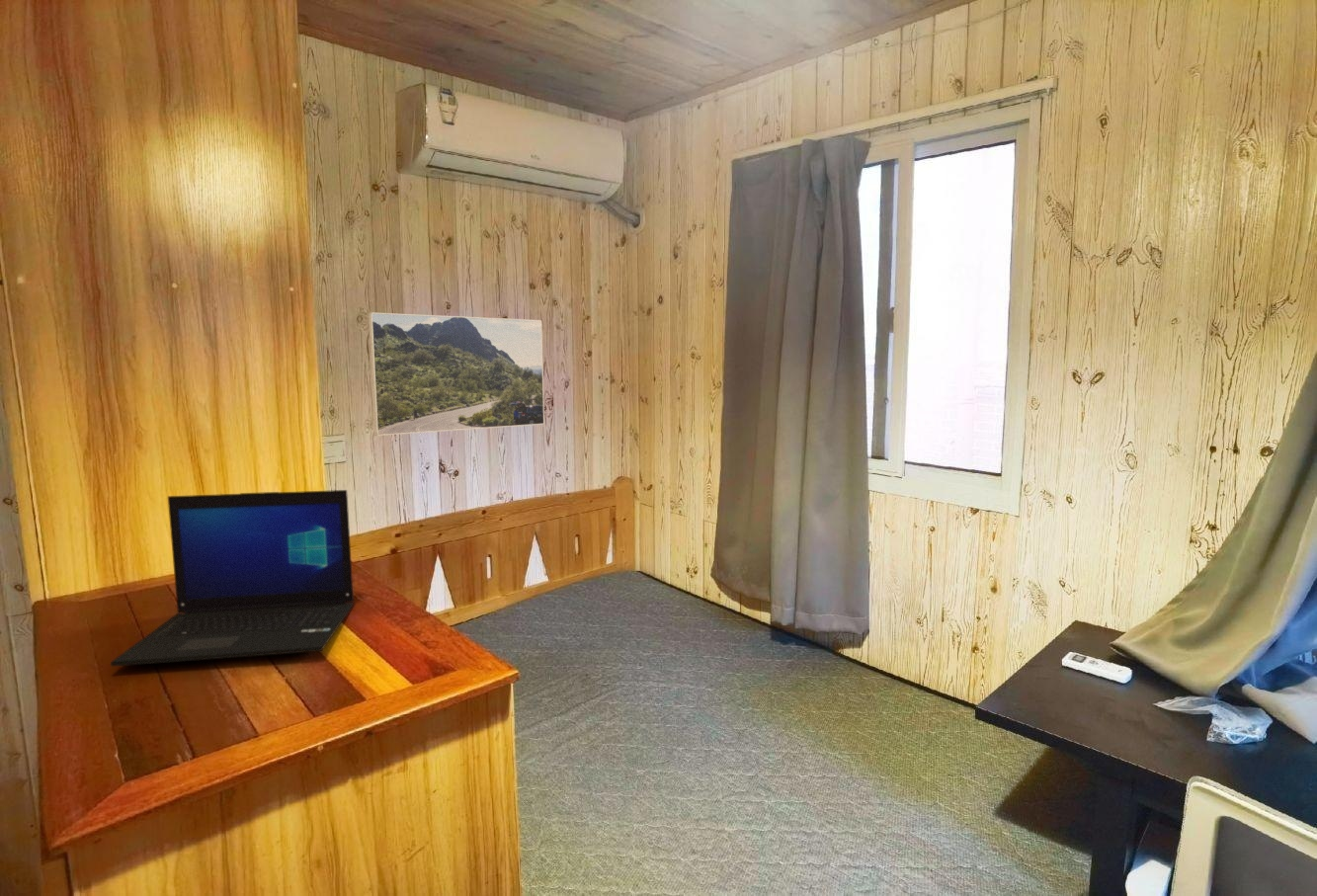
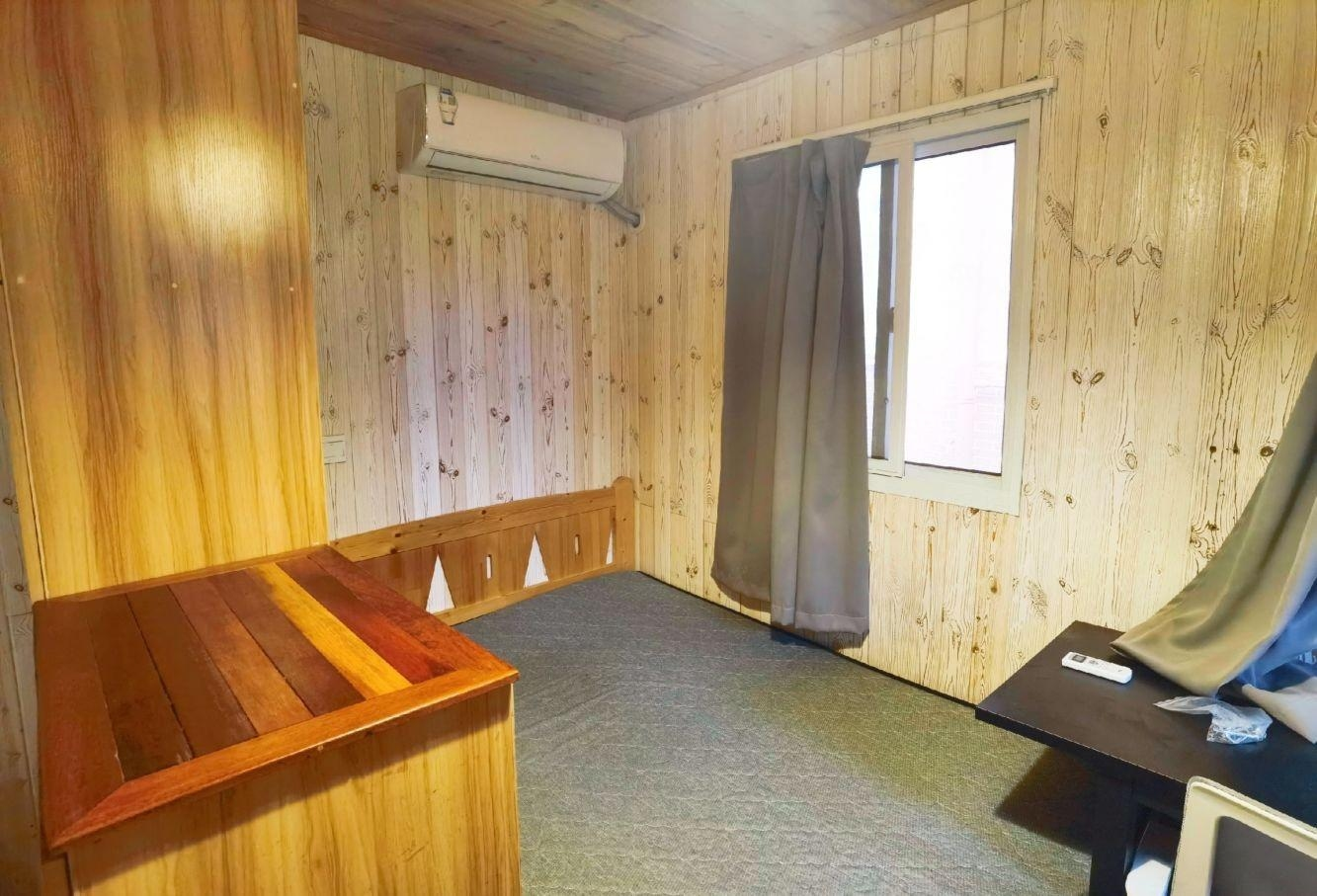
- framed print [368,311,545,437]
- laptop [110,489,355,667]
